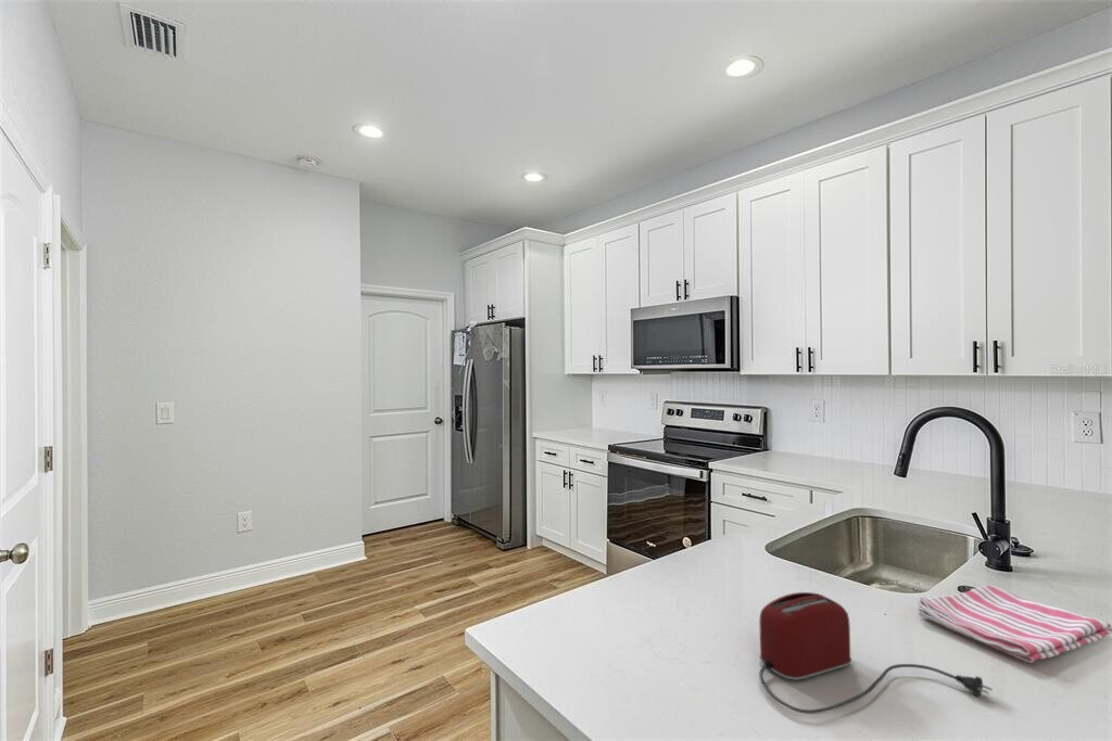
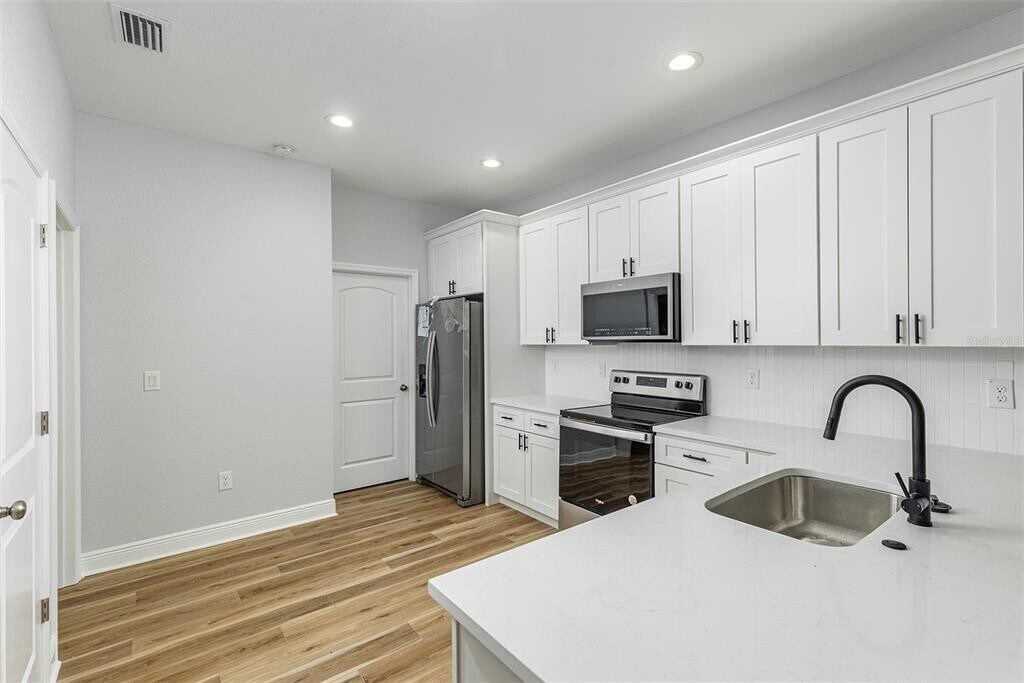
- dish towel [917,585,1112,664]
- toaster [758,591,994,715]
